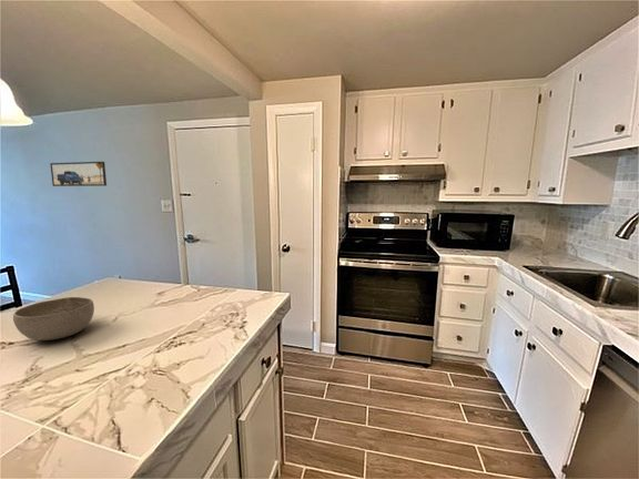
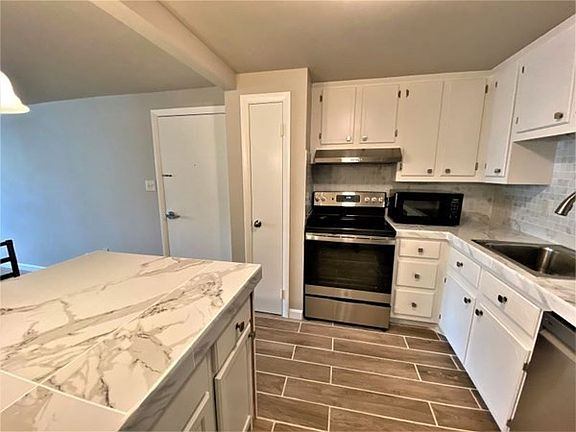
- bowl [12,296,95,342]
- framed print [49,161,108,187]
